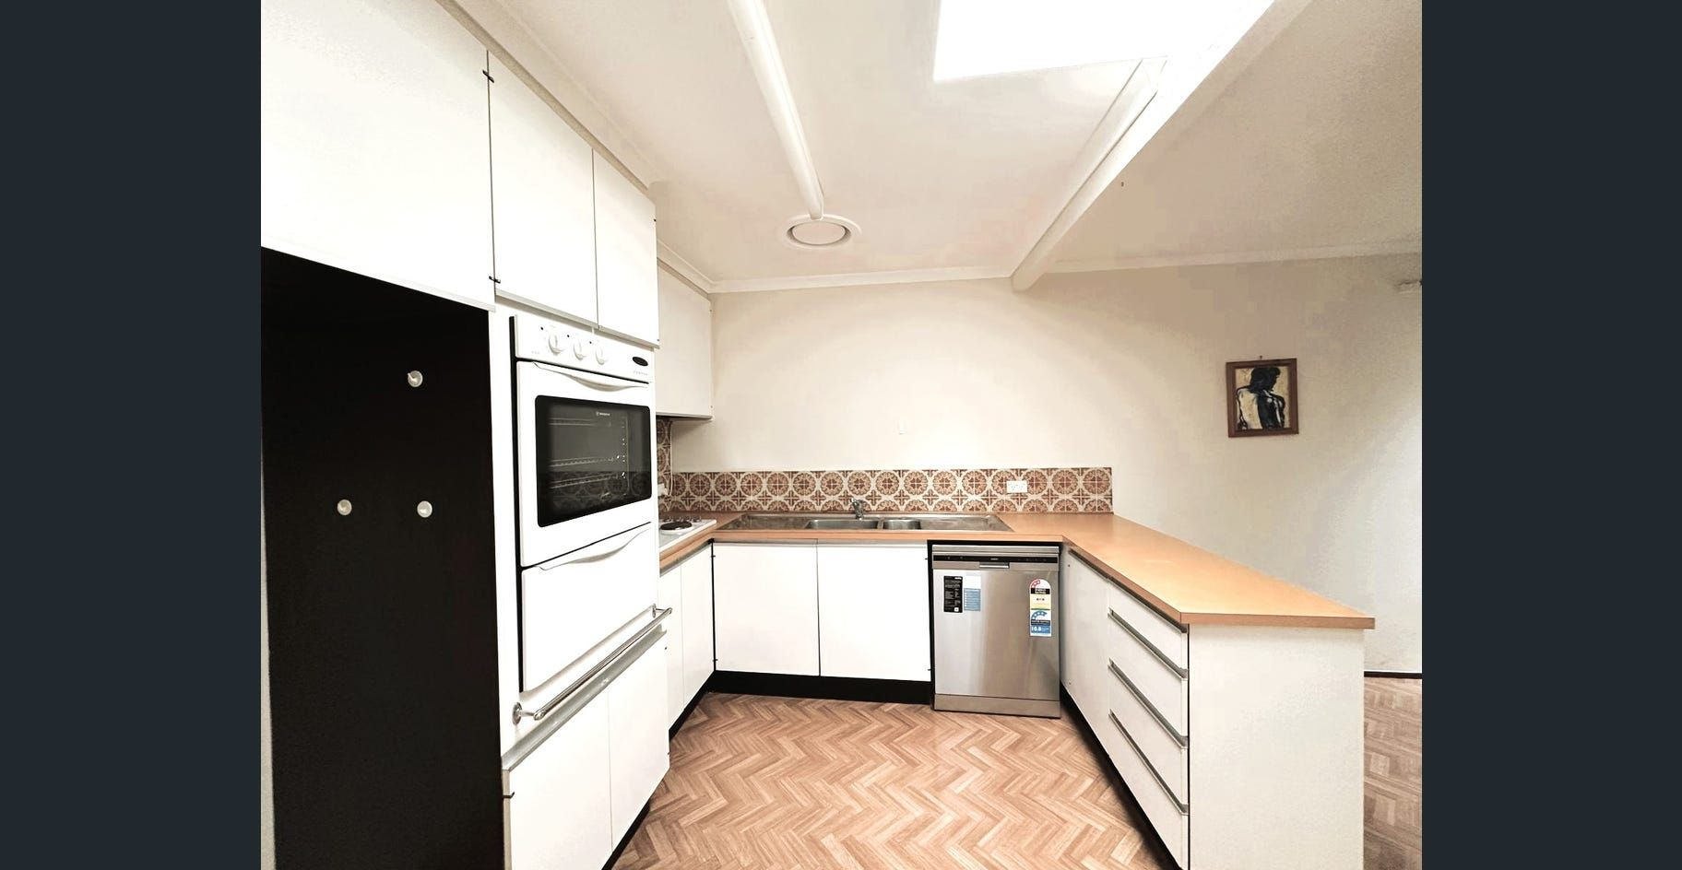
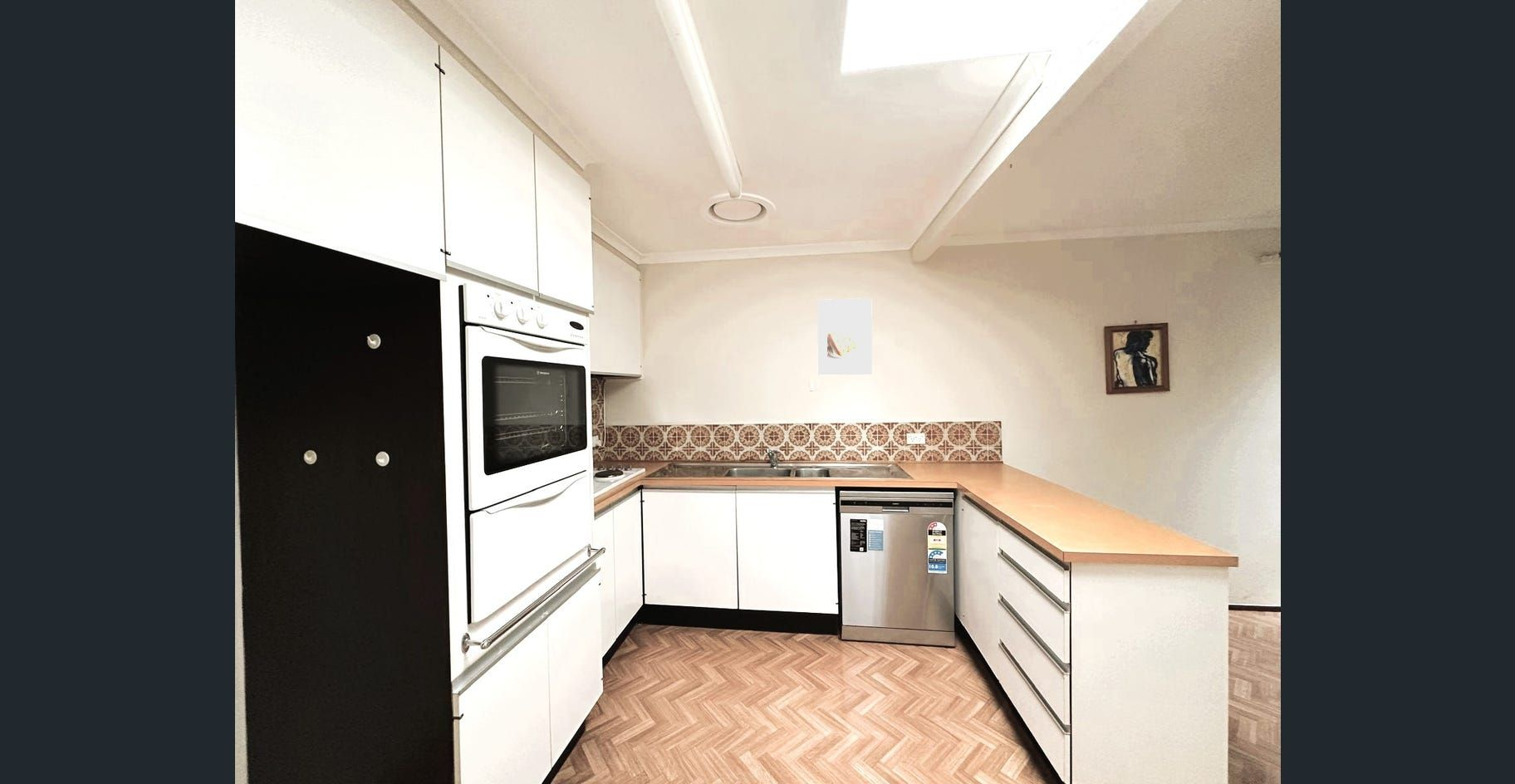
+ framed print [816,297,873,375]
